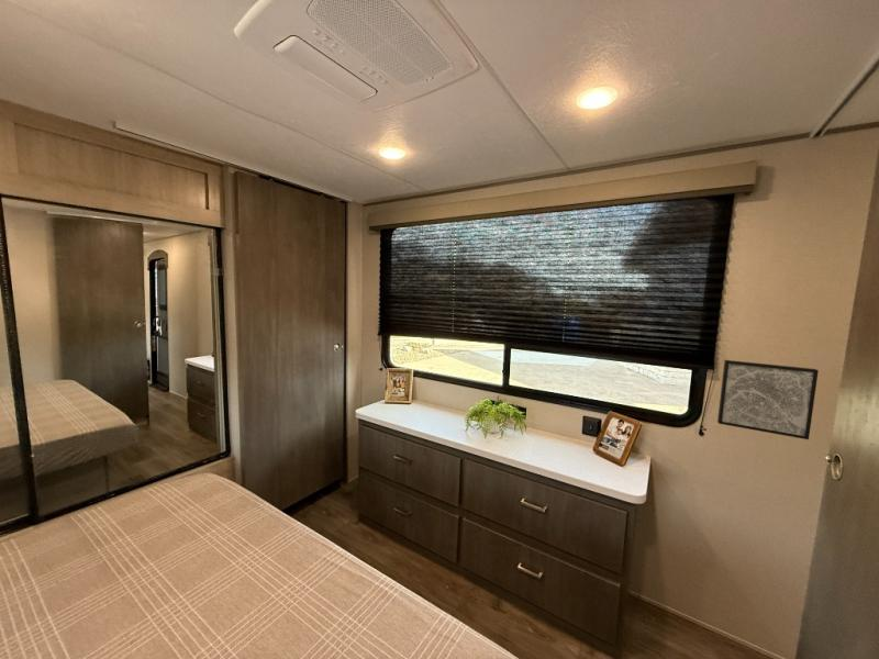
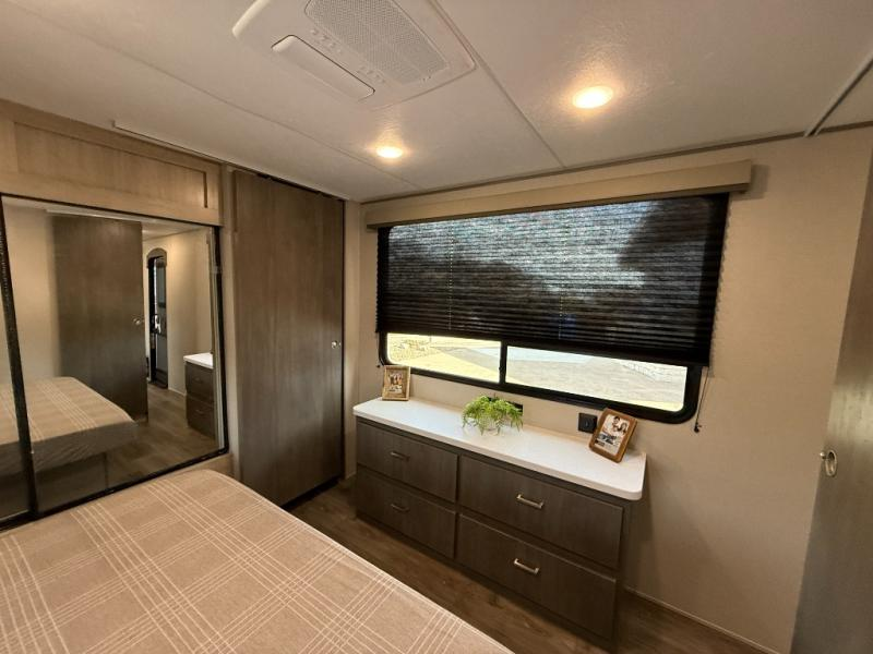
- wall art [716,359,820,440]
